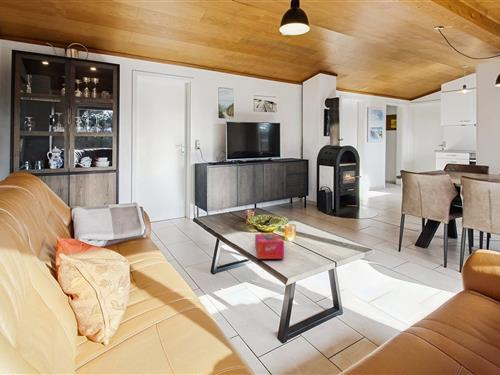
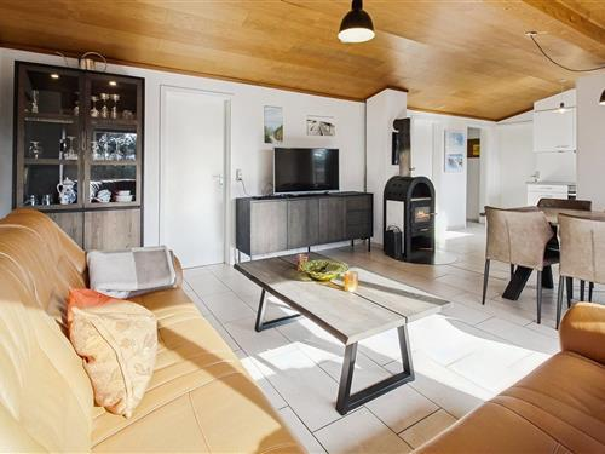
- tissue box [254,233,285,260]
